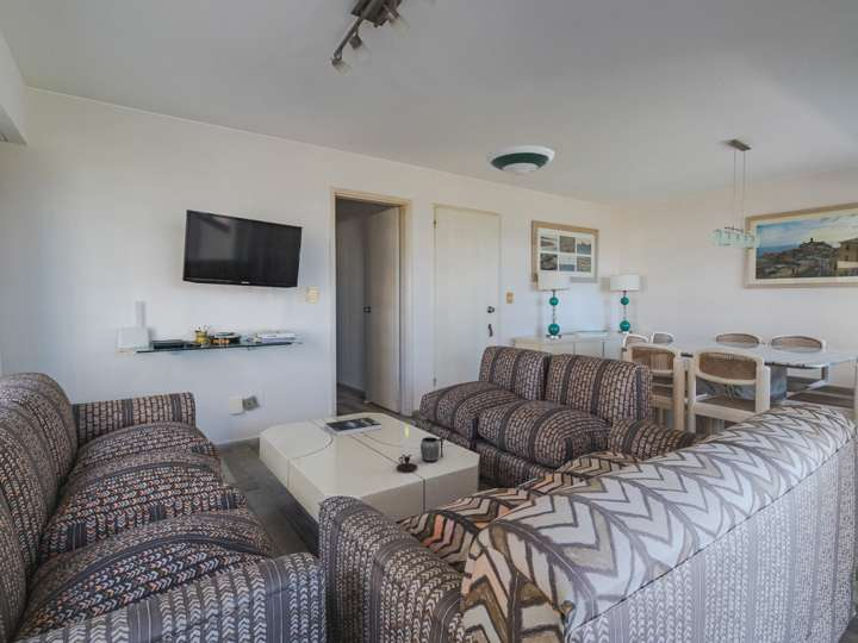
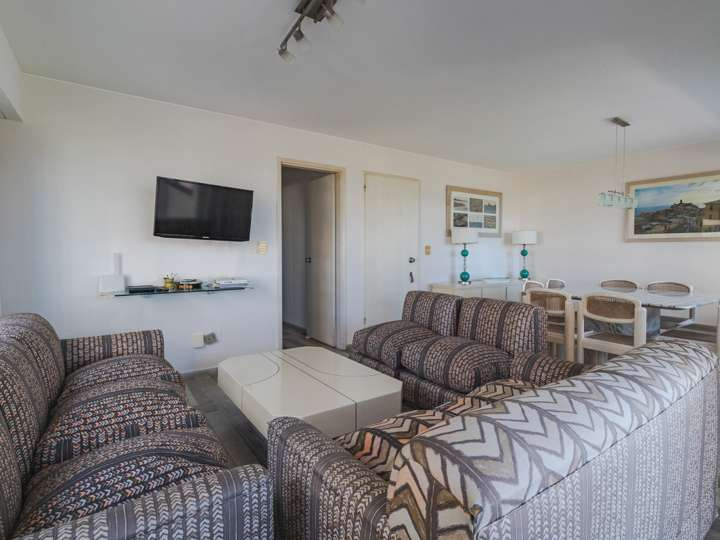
- candle [396,424,418,473]
- book [324,416,383,437]
- mug [419,436,446,463]
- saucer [485,144,557,176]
